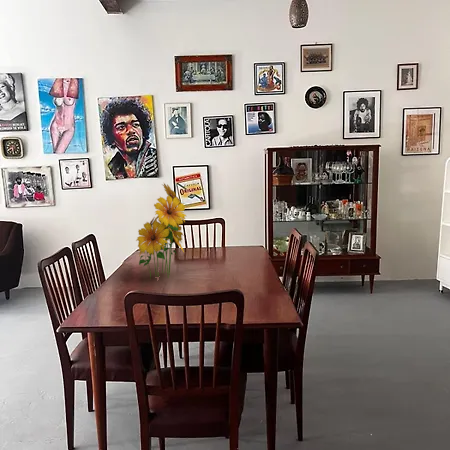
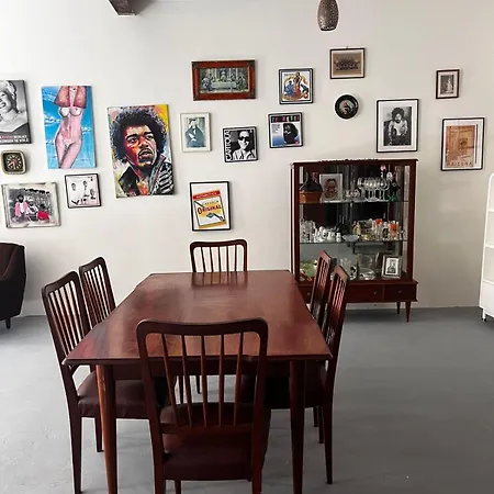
- flower bouquet [135,181,187,280]
